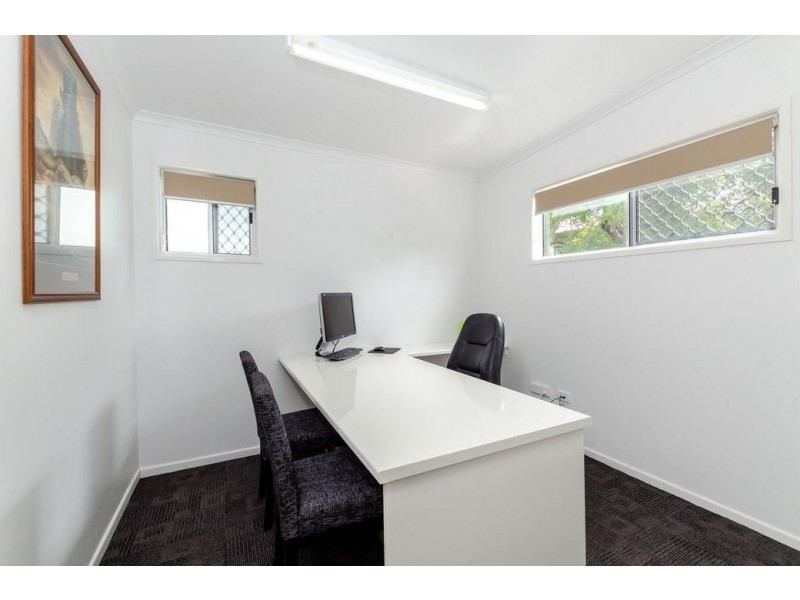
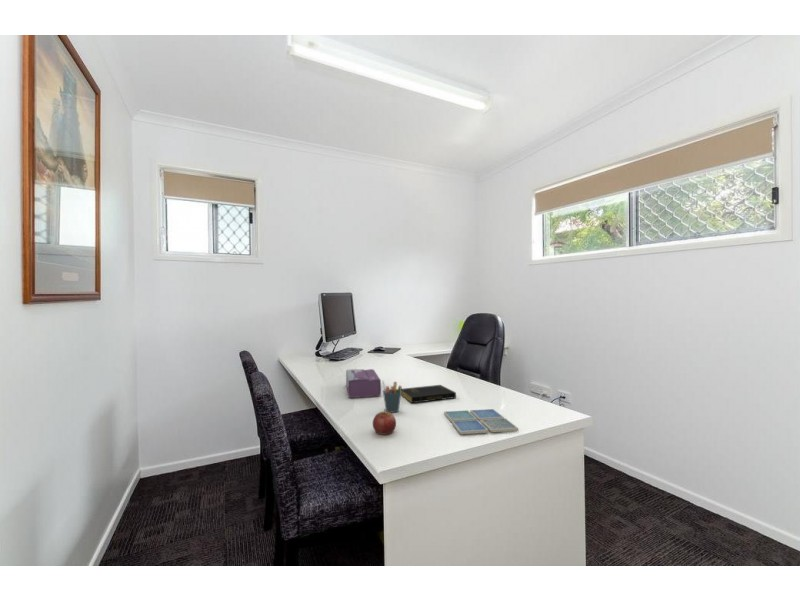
+ pen holder [381,380,403,413]
+ tissue box [345,368,382,399]
+ drink coaster [443,408,519,435]
+ book [401,384,457,404]
+ apple [372,408,397,436]
